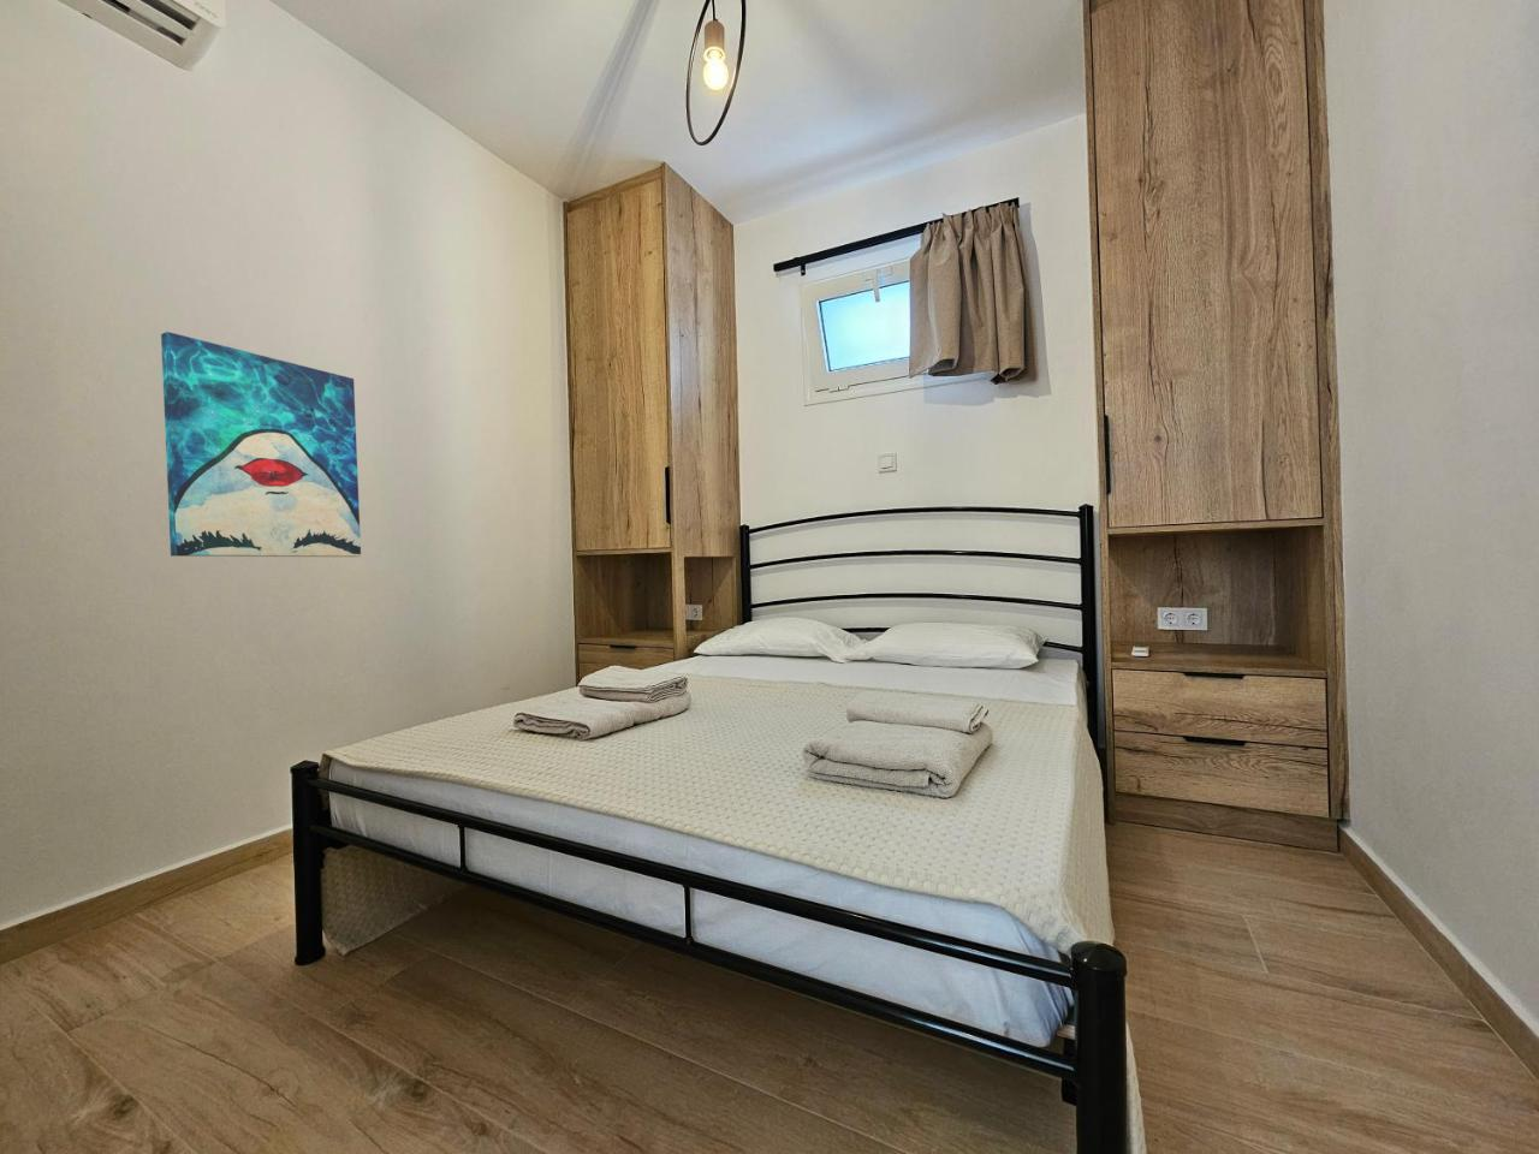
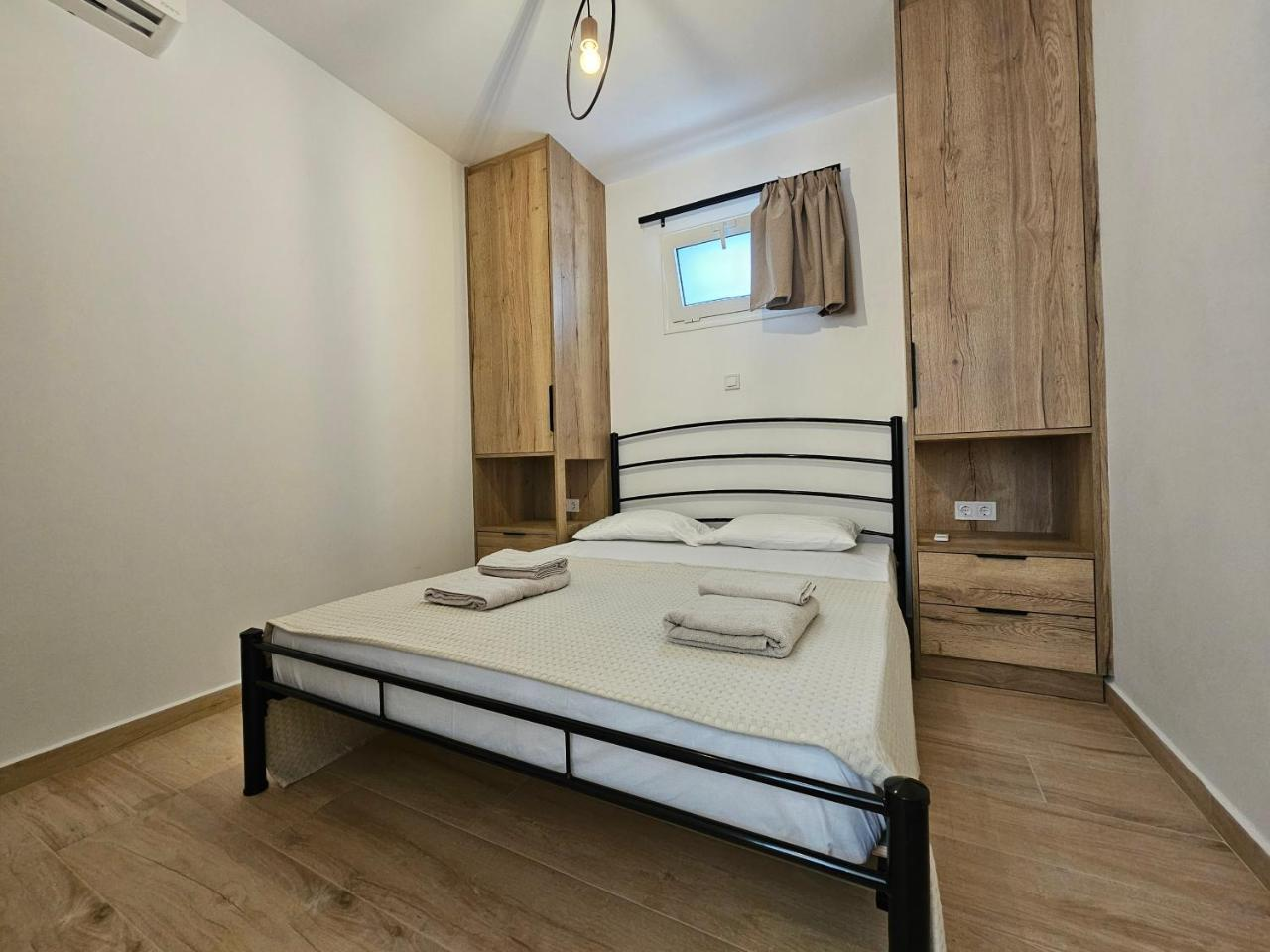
- wall art [160,331,362,558]
